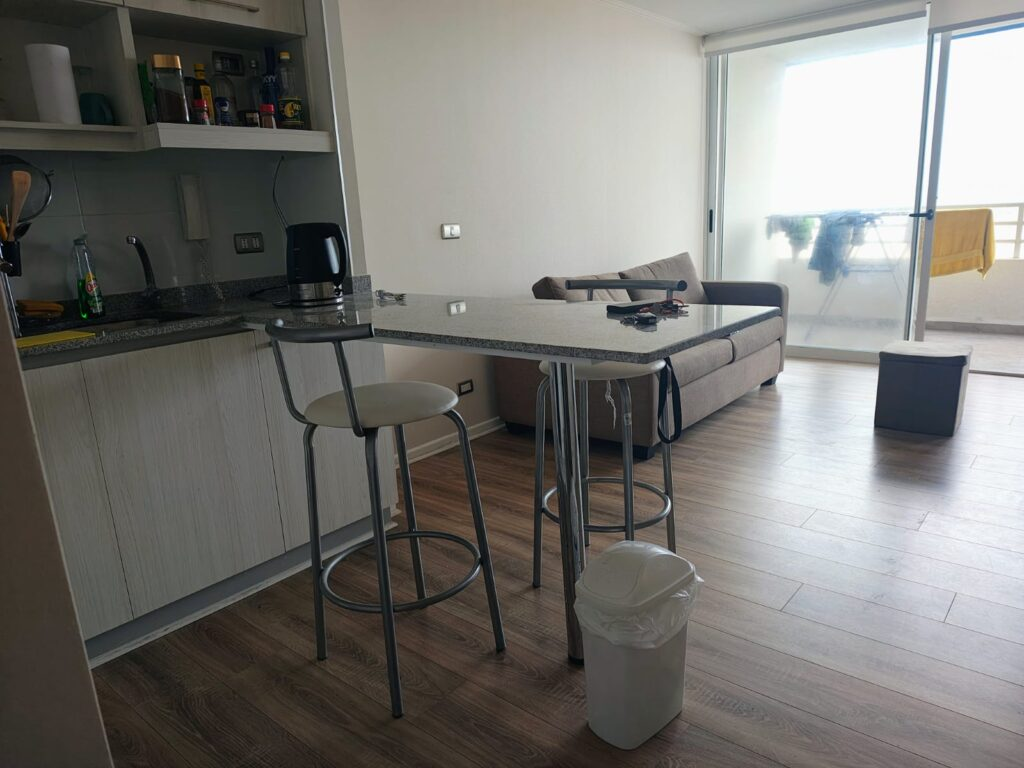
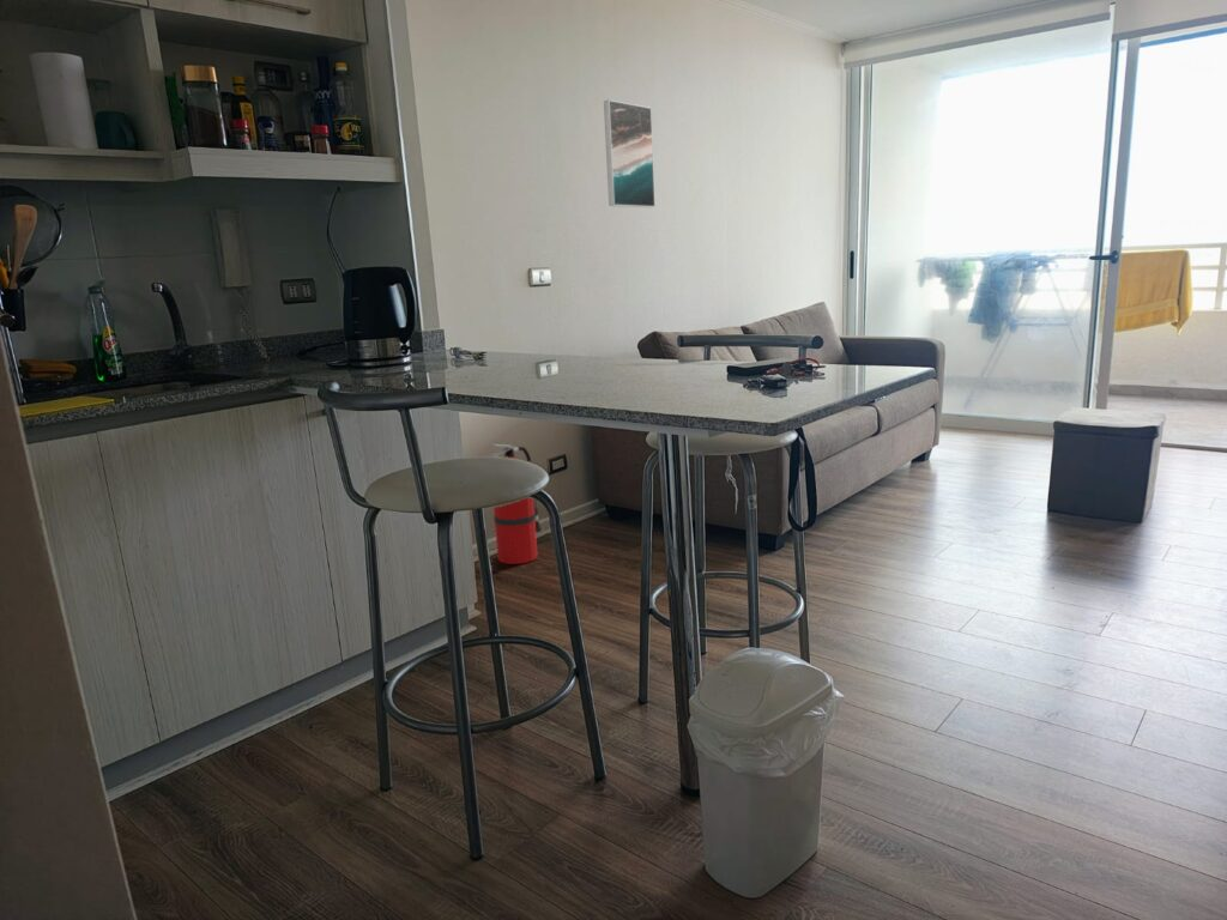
+ fire extinguisher [490,443,543,565]
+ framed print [603,99,657,208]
